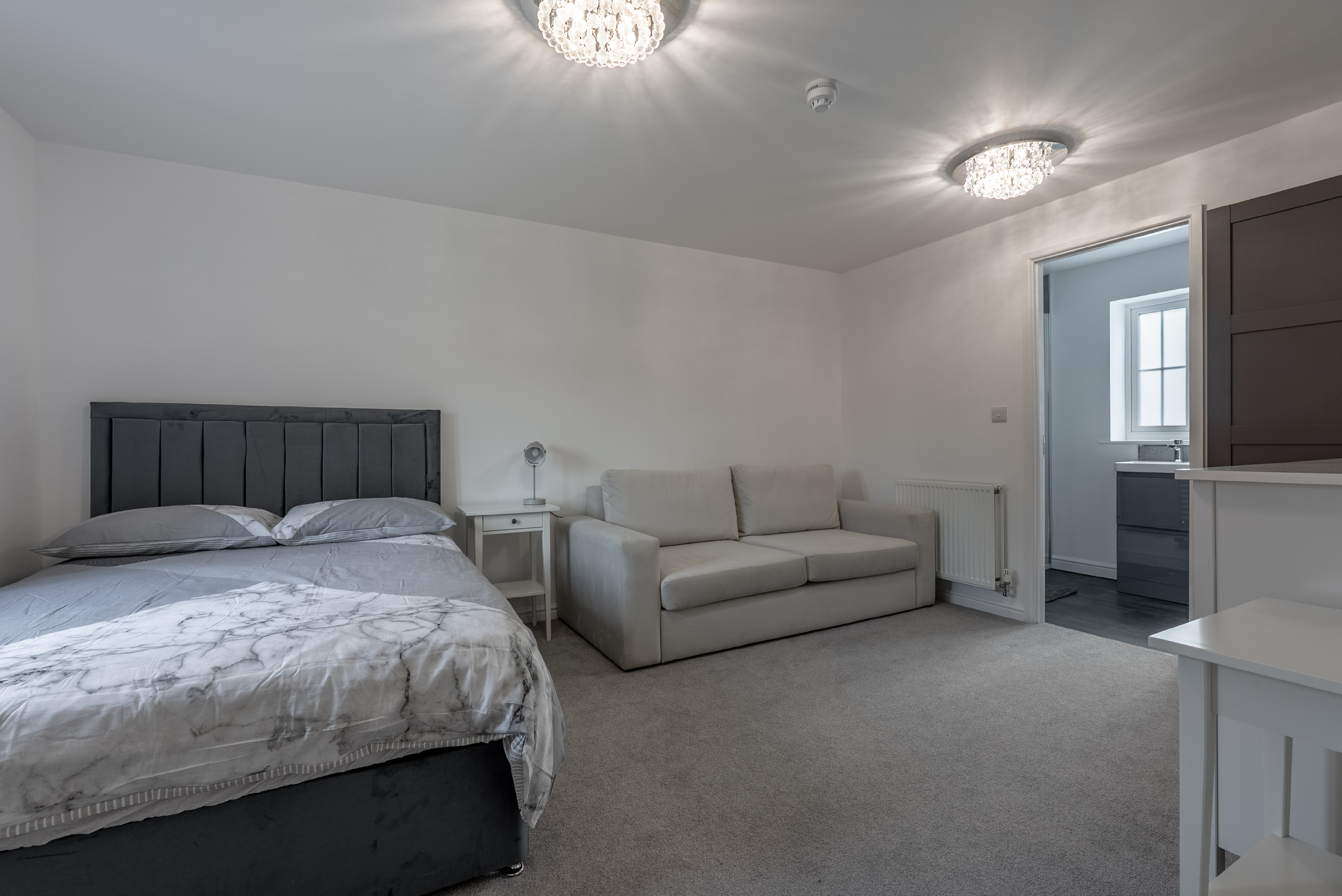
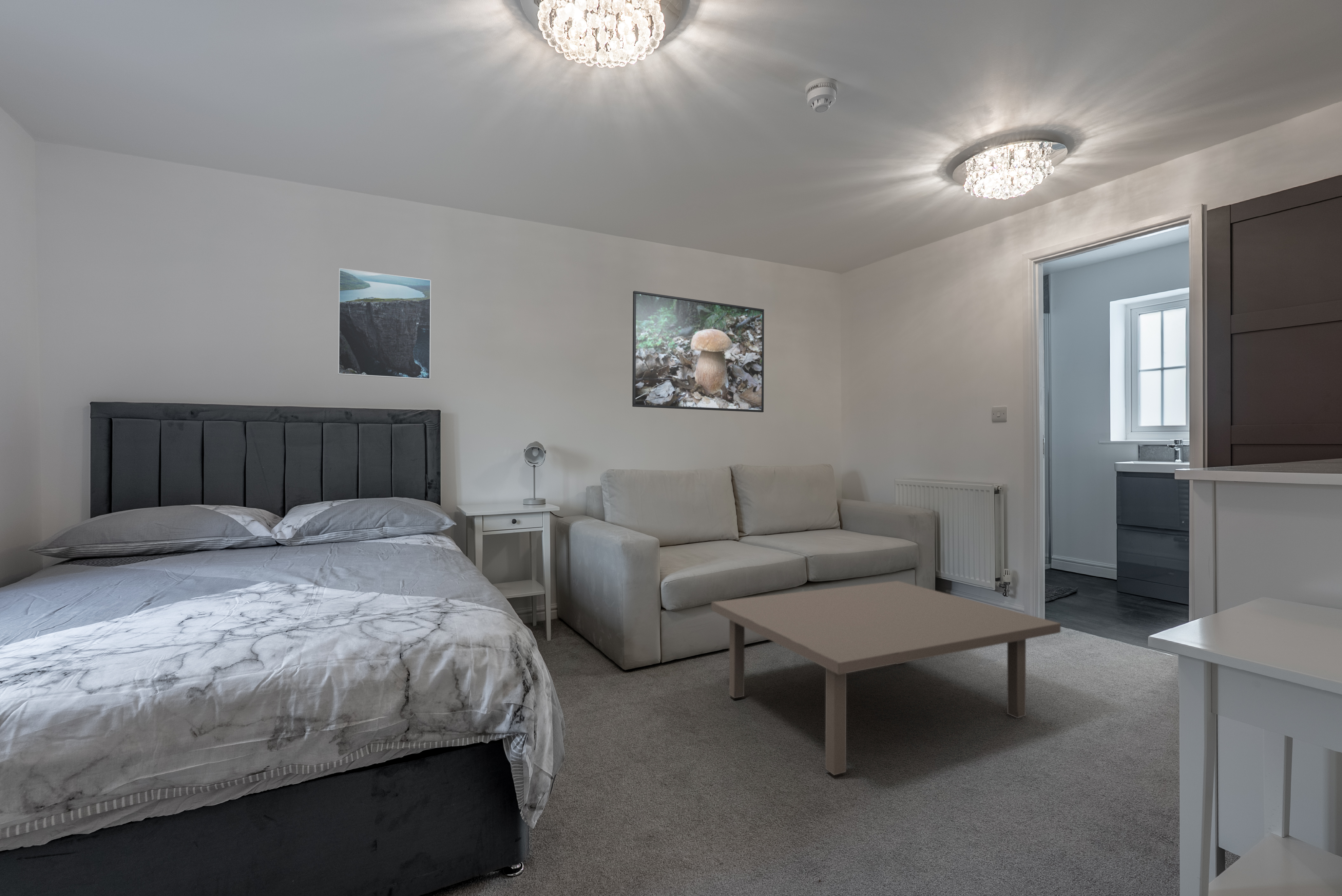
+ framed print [632,290,764,413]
+ coffee table [711,581,1061,775]
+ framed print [338,268,431,380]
